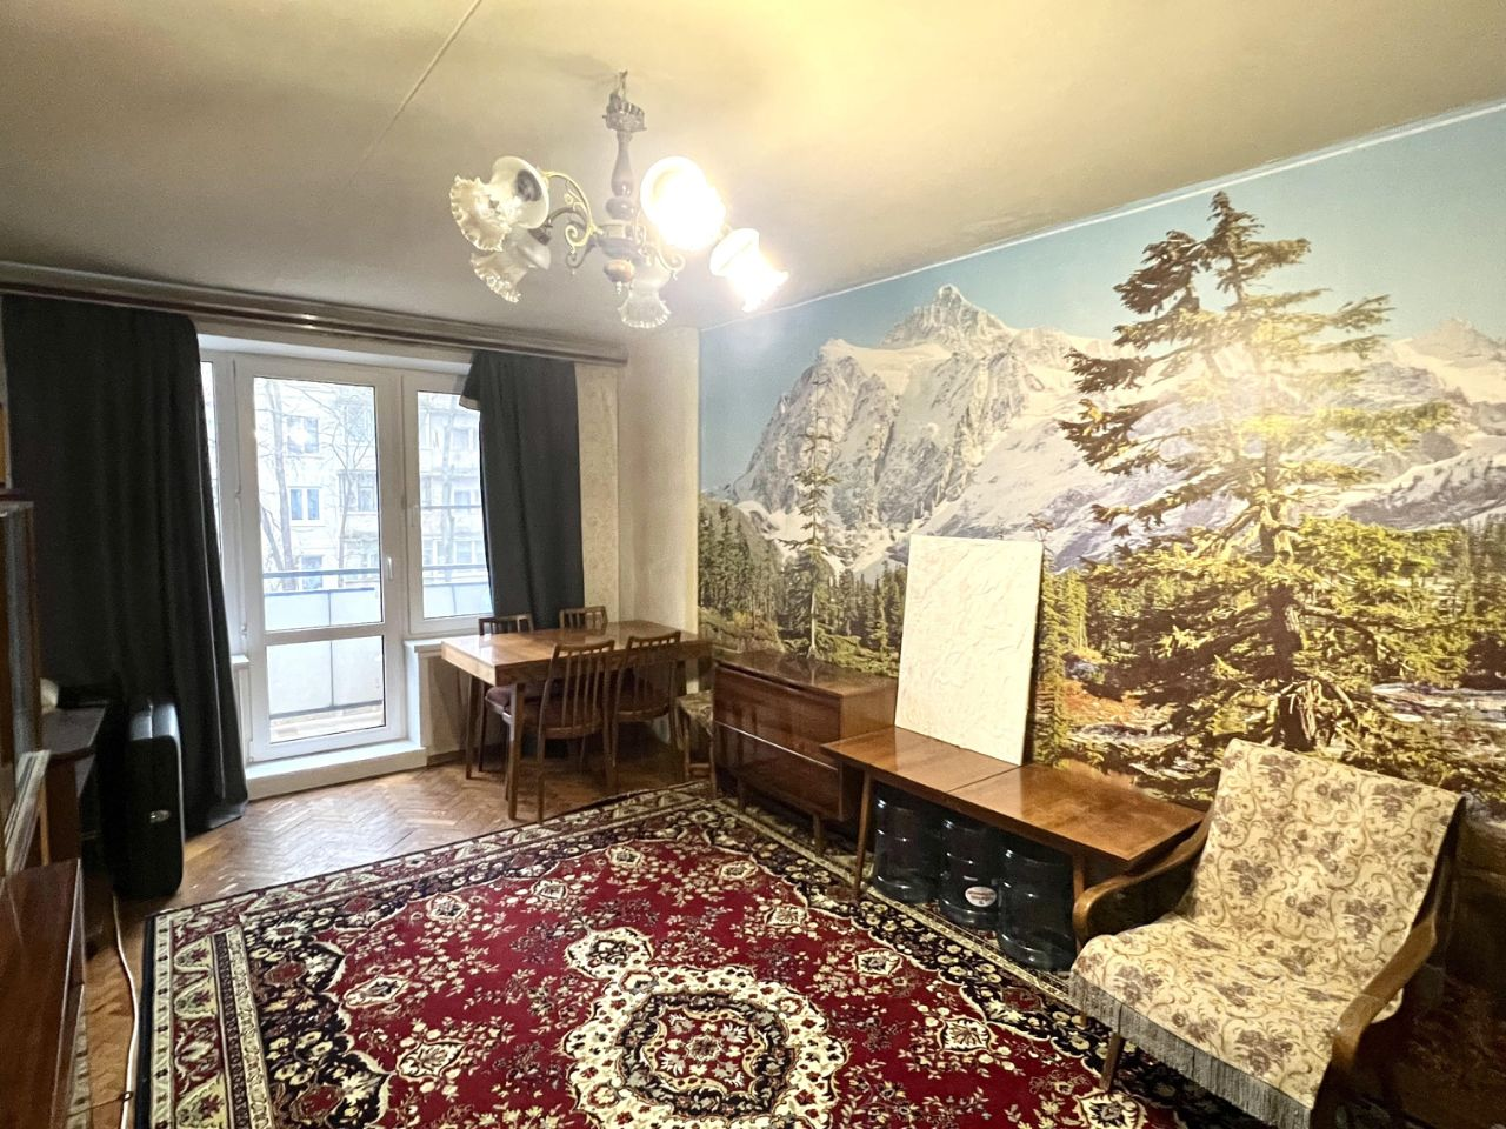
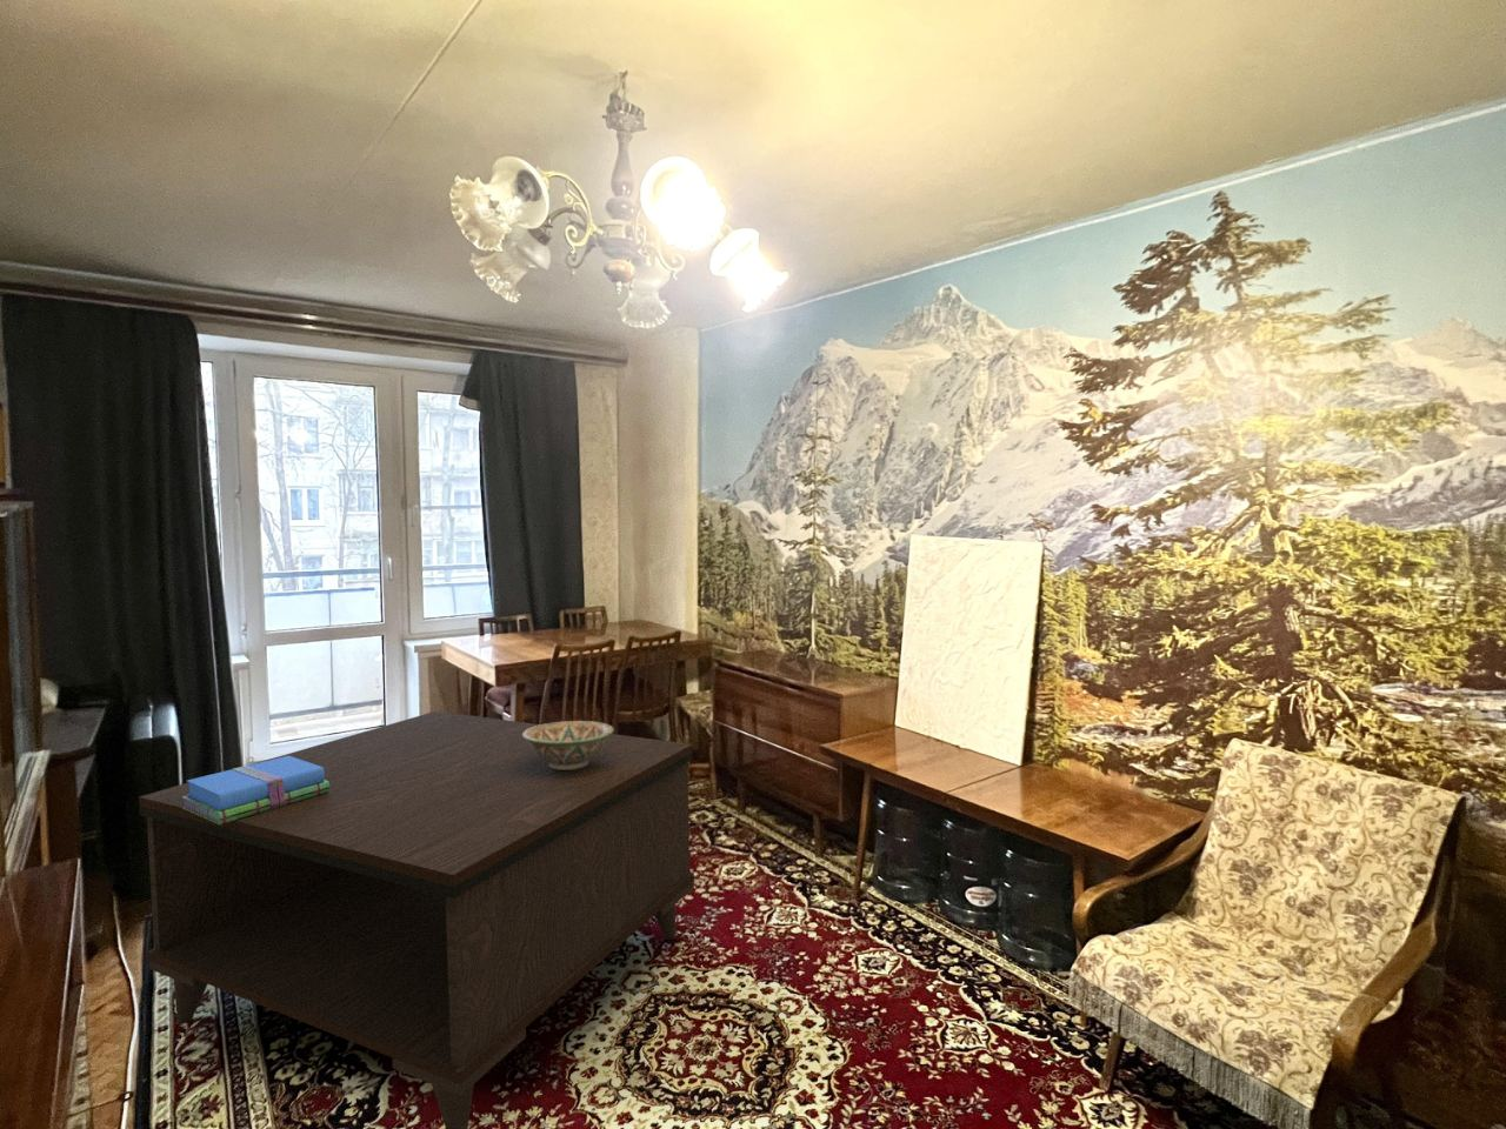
+ coffee table [138,710,695,1129]
+ books [183,757,330,824]
+ decorative bowl [523,720,615,770]
